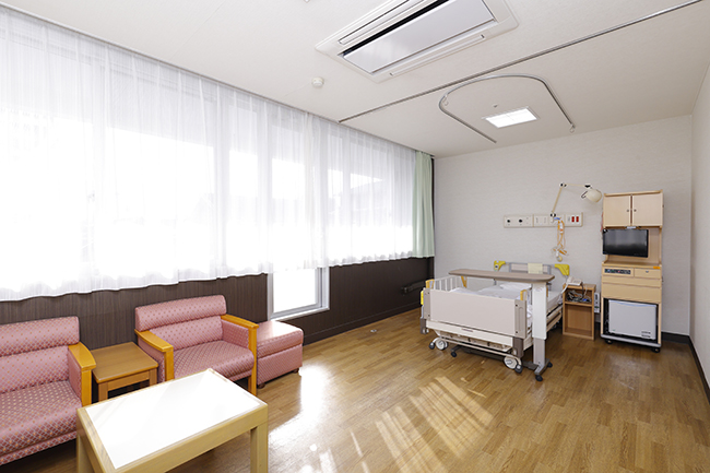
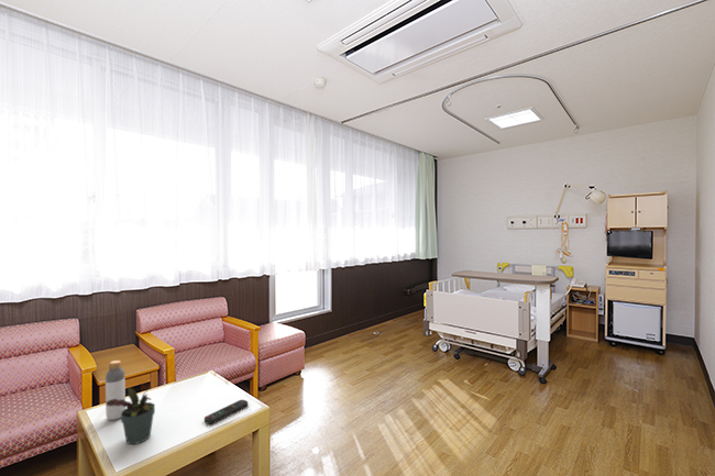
+ bottle [105,359,127,421]
+ remote control [204,399,249,425]
+ potted plant [105,387,156,445]
